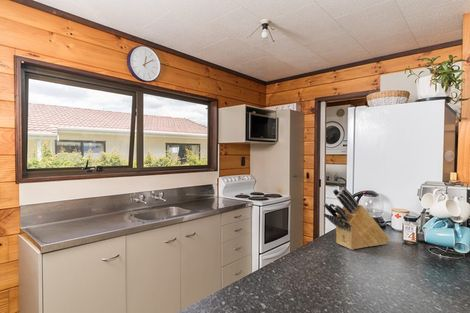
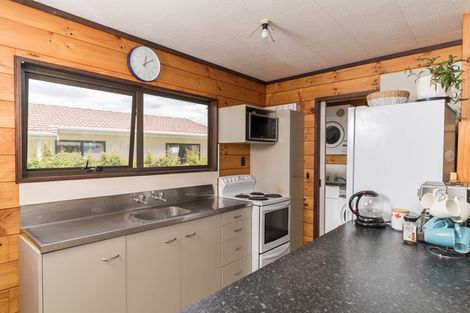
- knife block [322,187,390,251]
